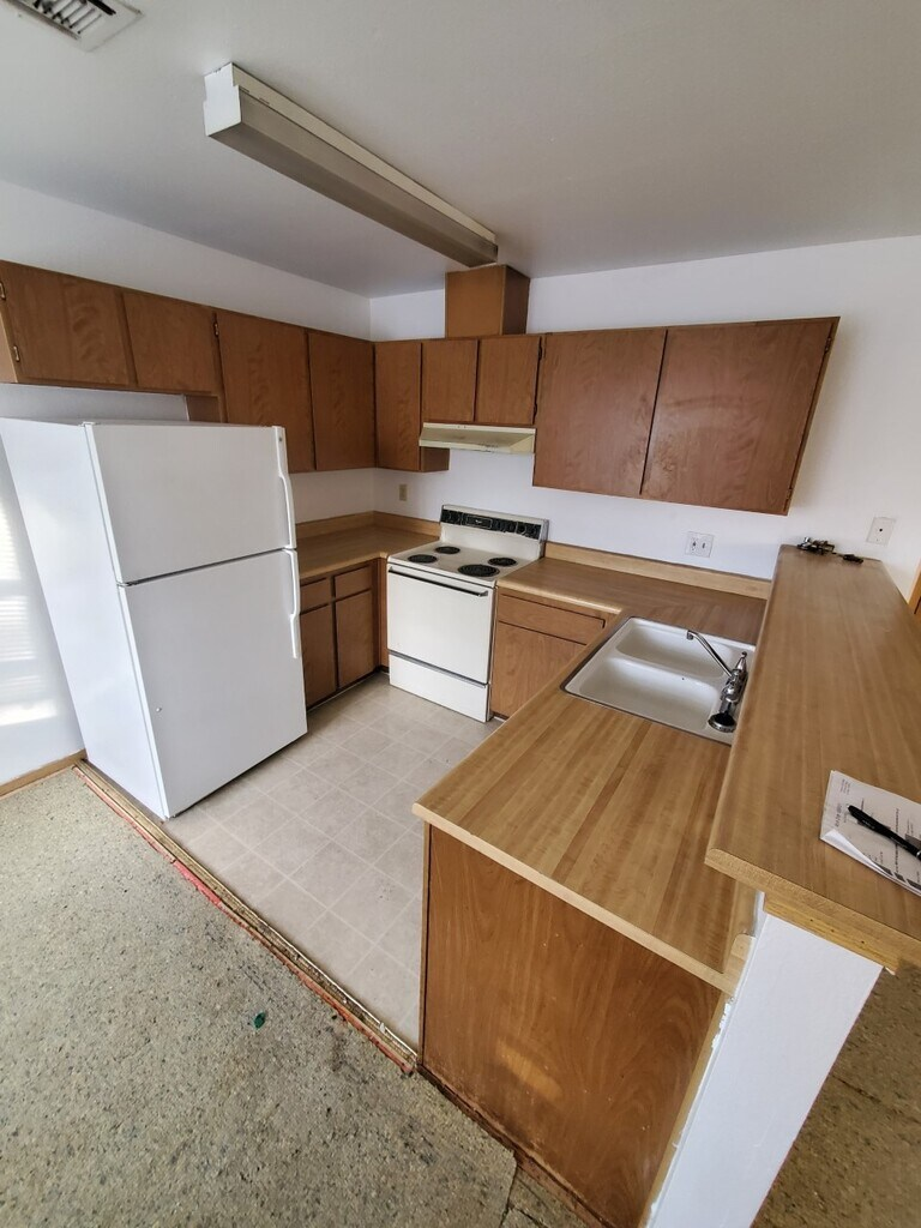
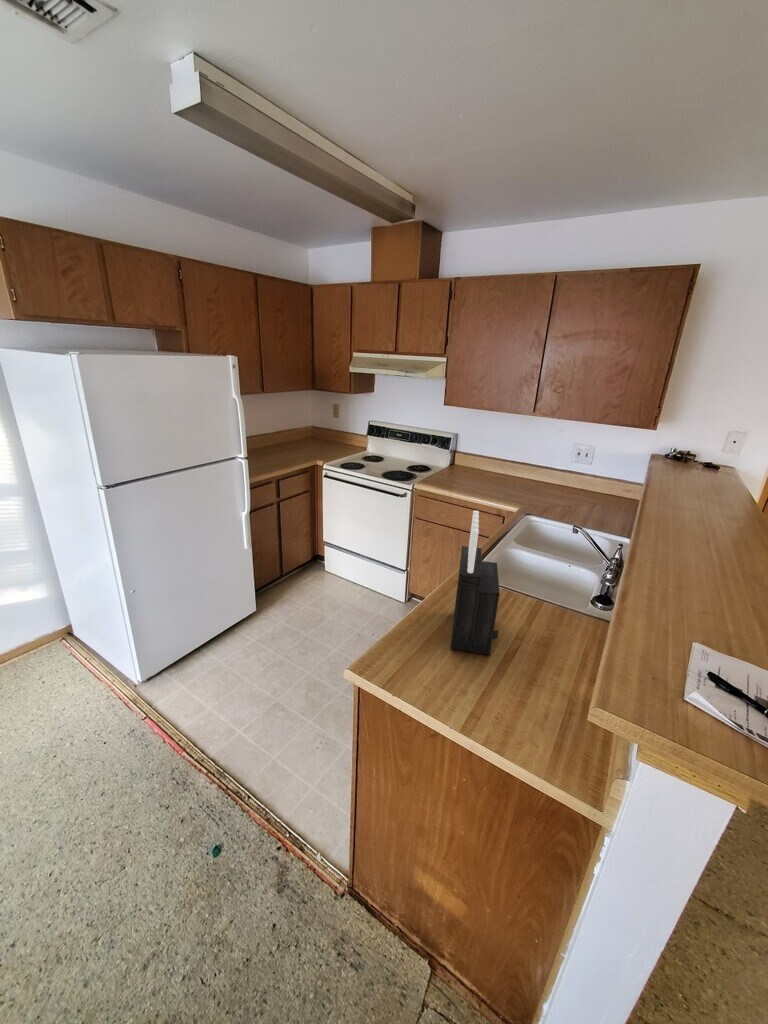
+ knife block [450,510,501,657]
